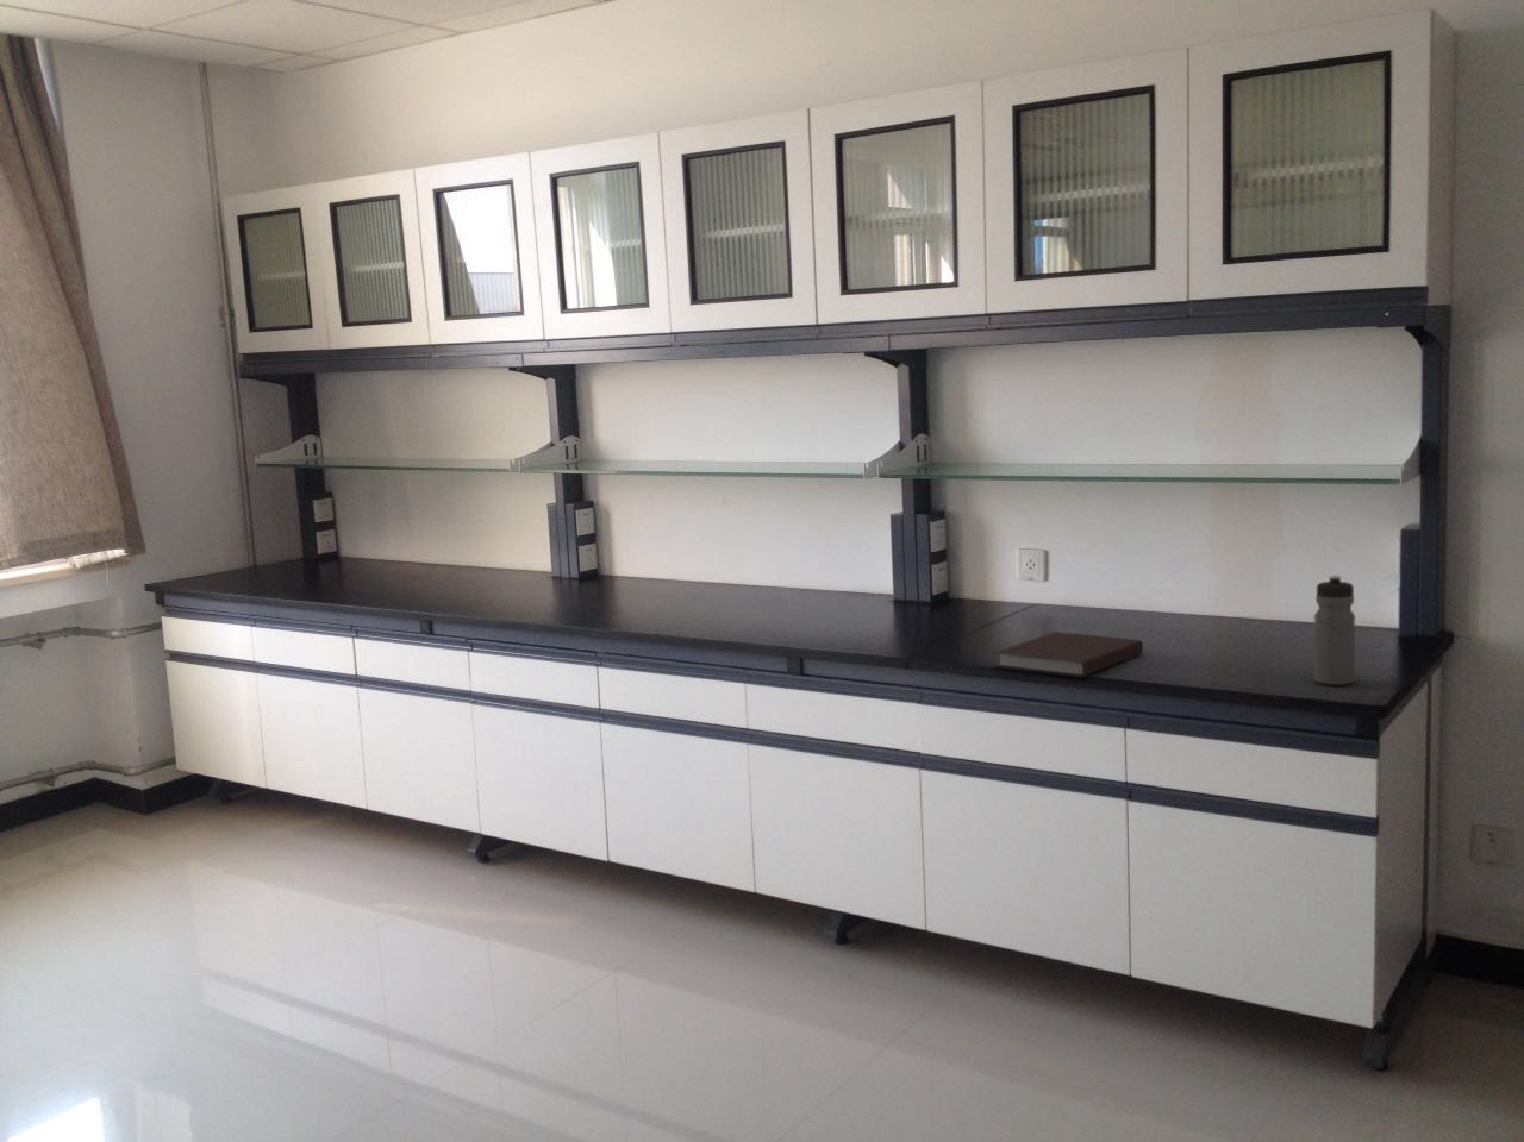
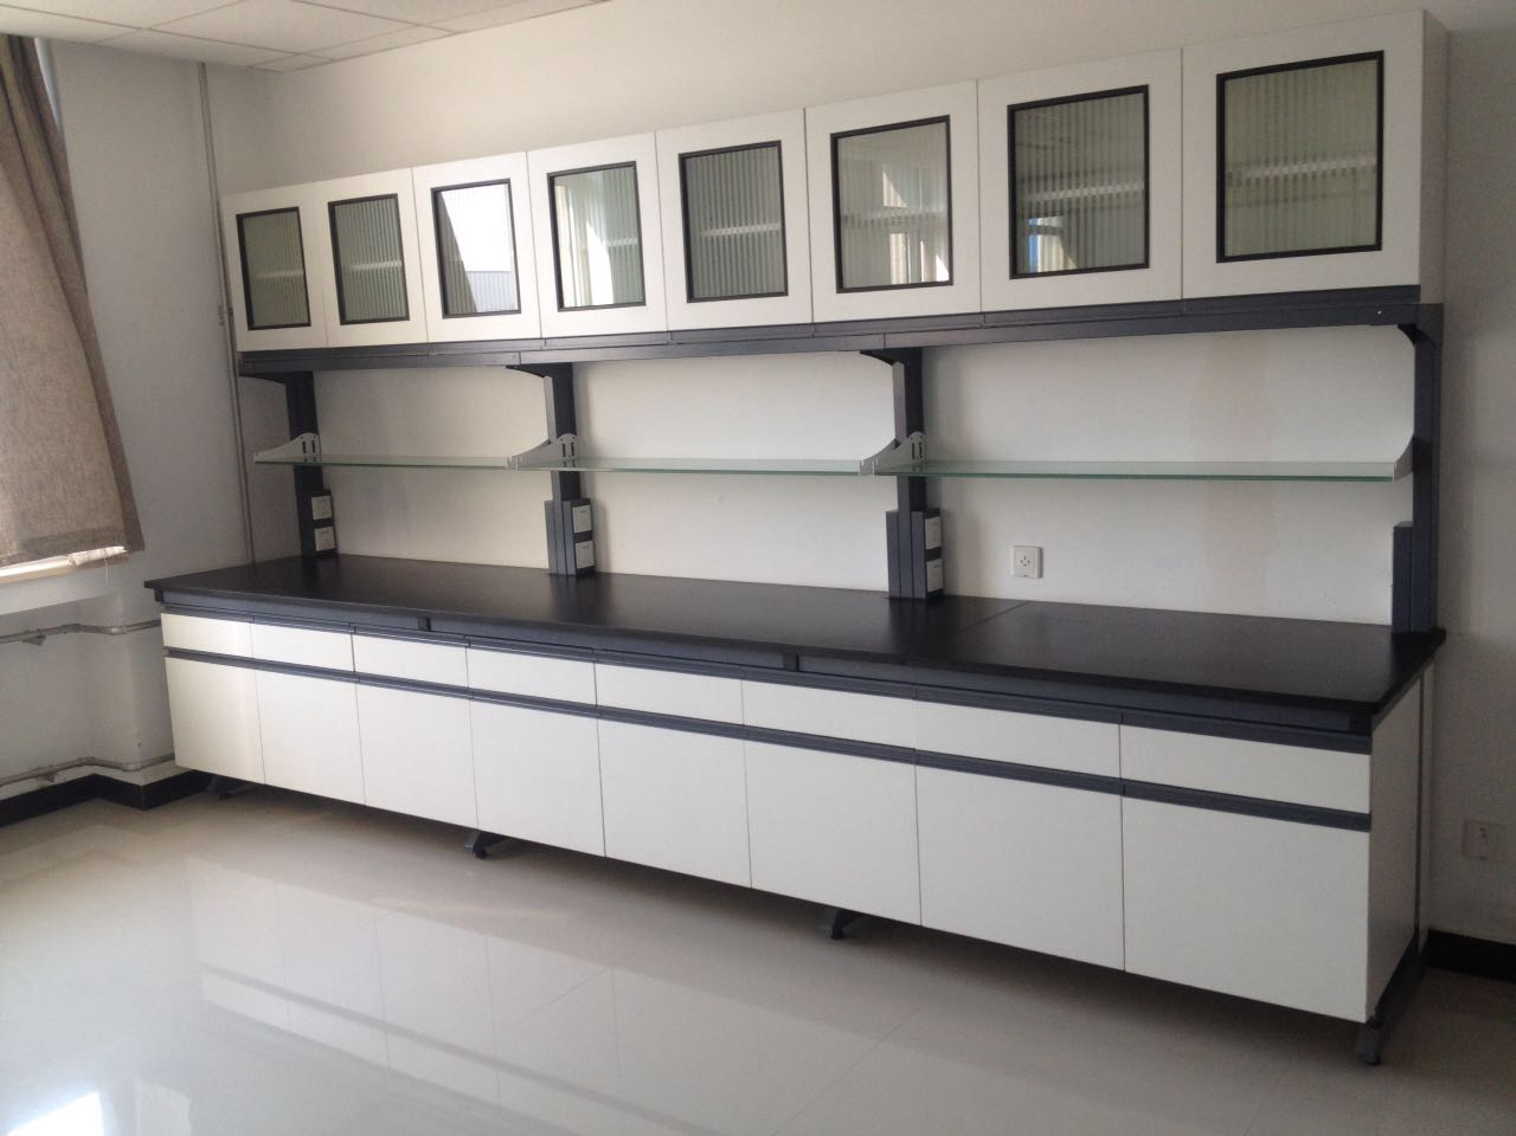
- water bottle [1313,575,1356,686]
- notebook [991,631,1144,678]
